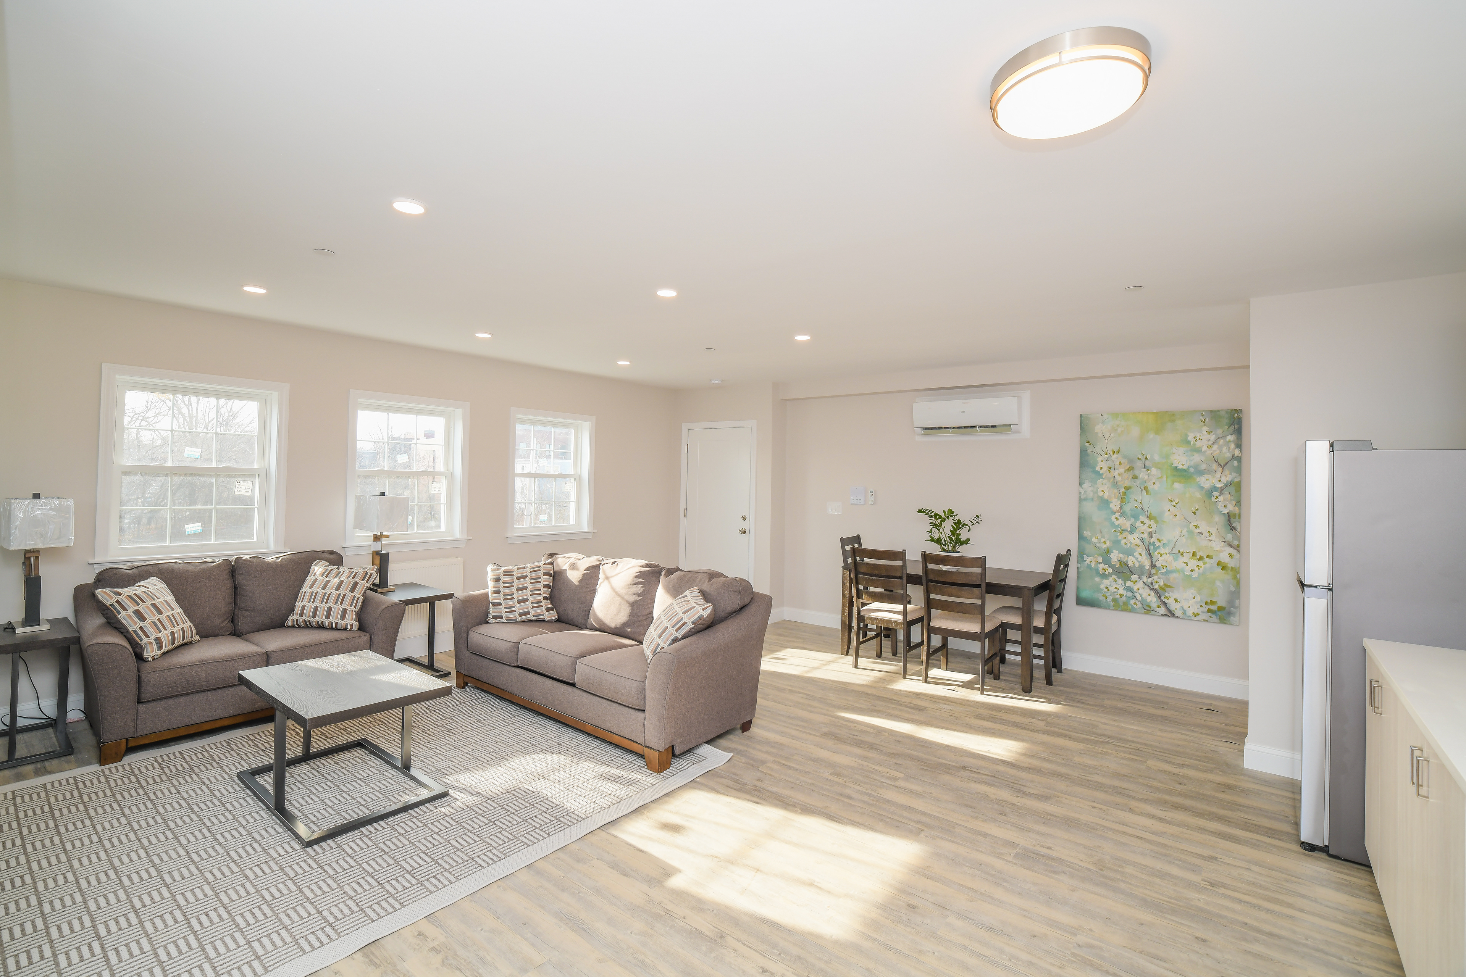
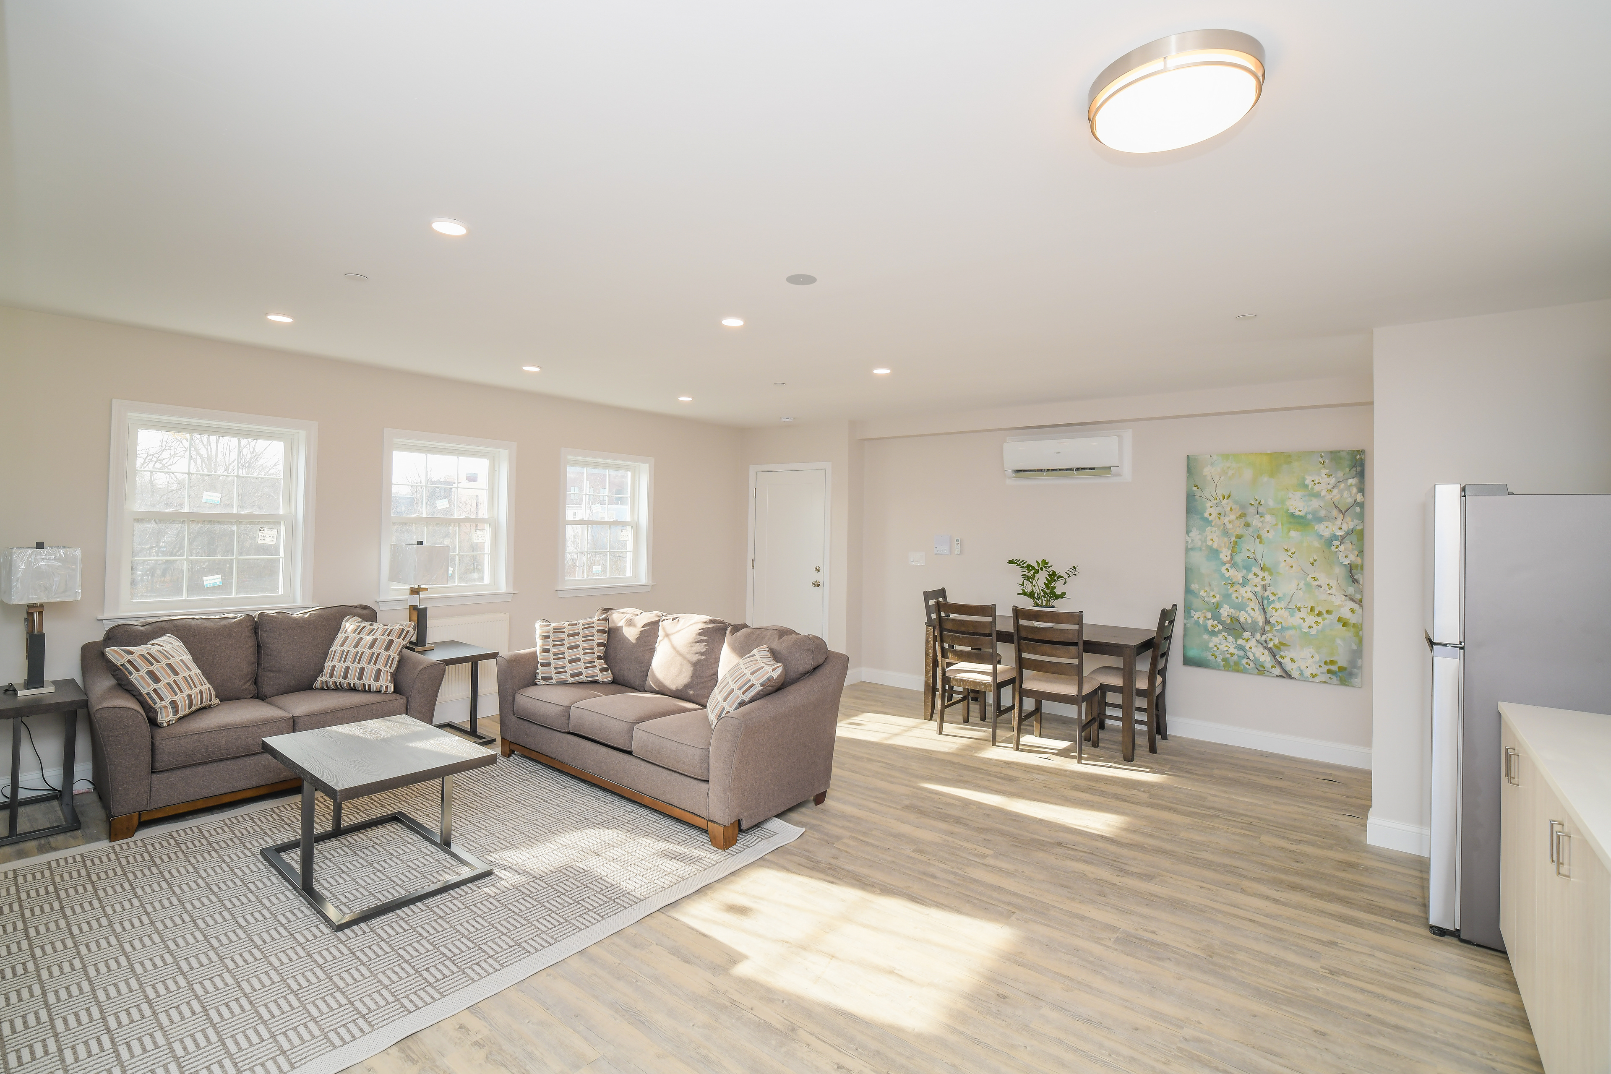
+ smoke detector [786,273,817,285]
